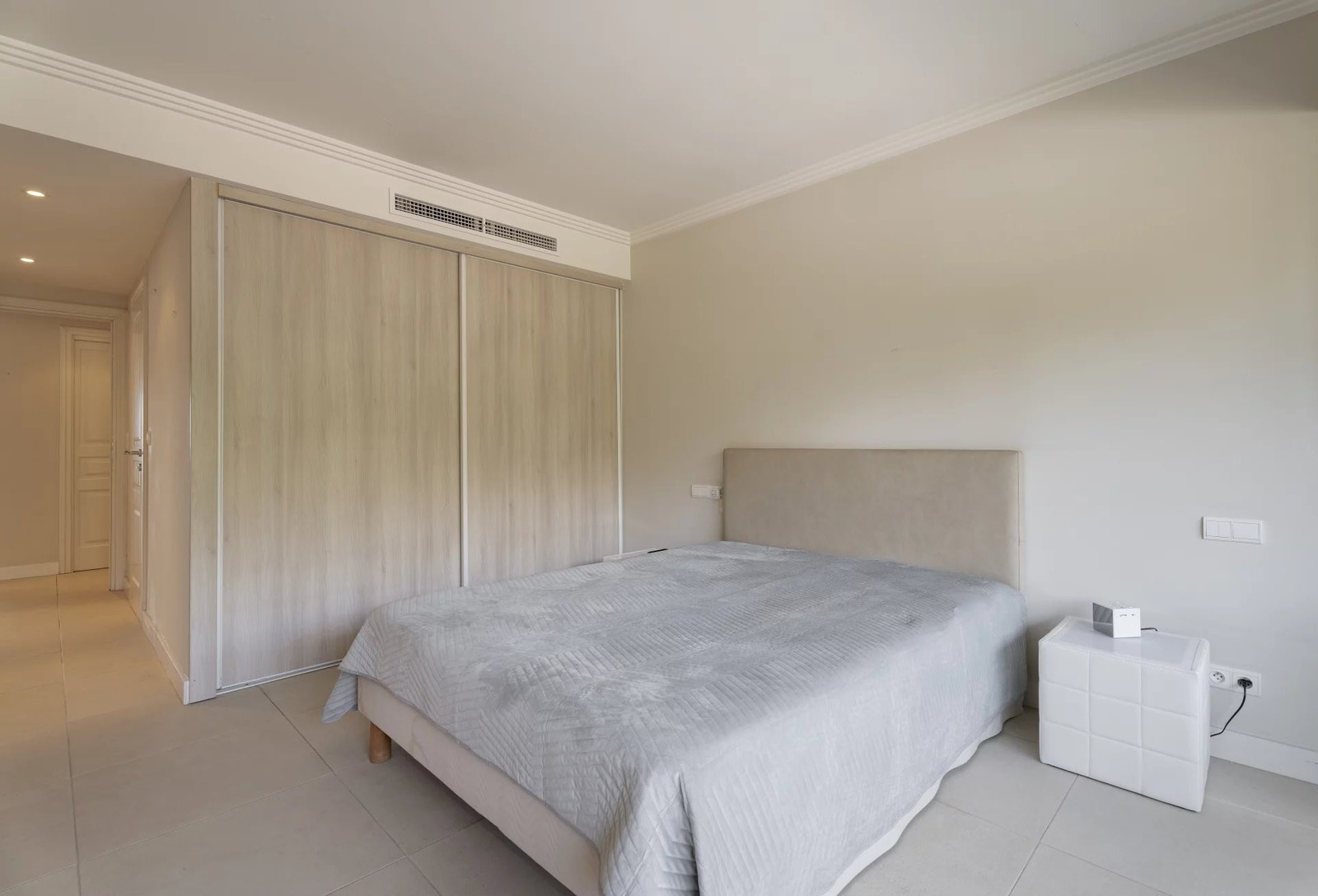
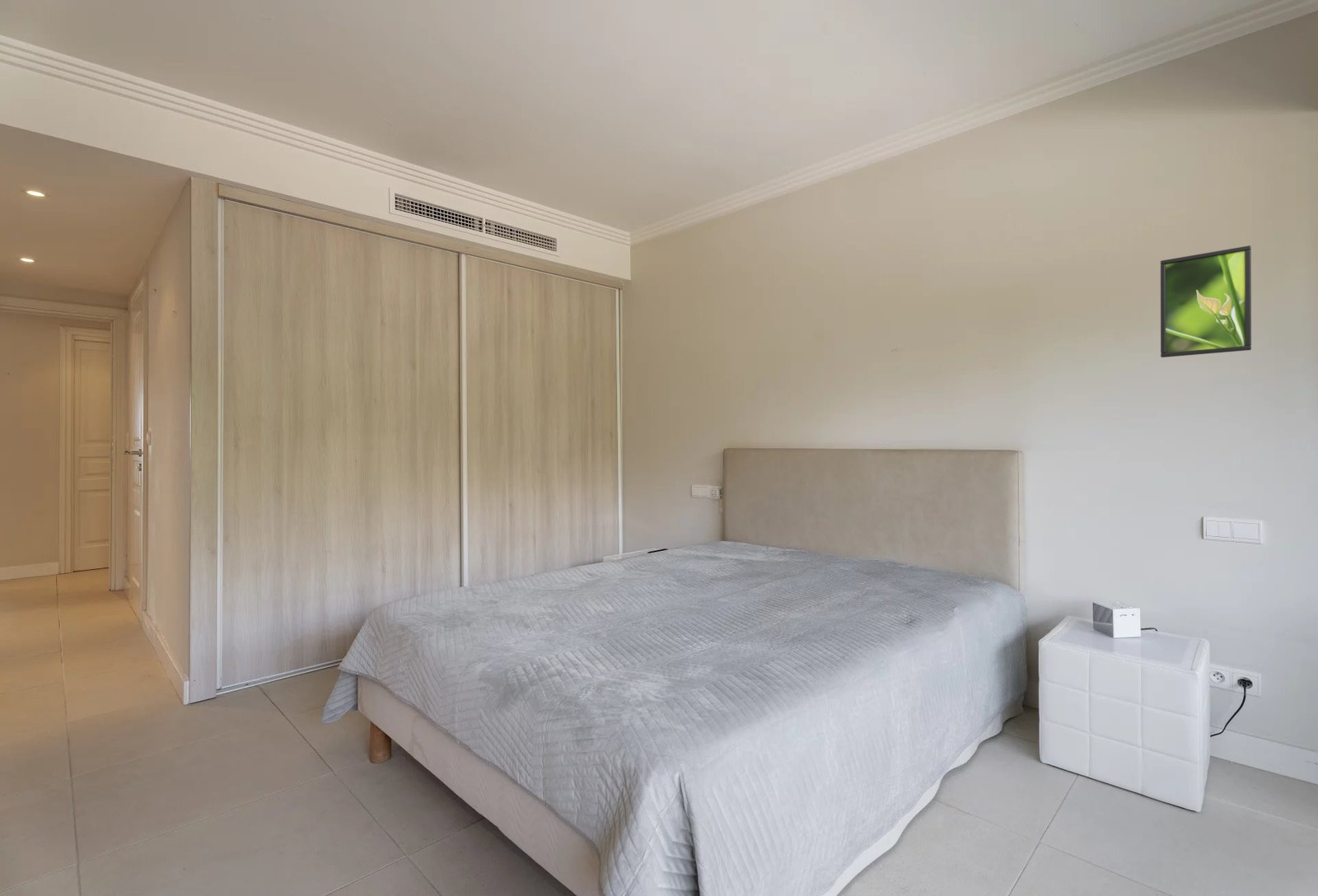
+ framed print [1160,245,1252,358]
